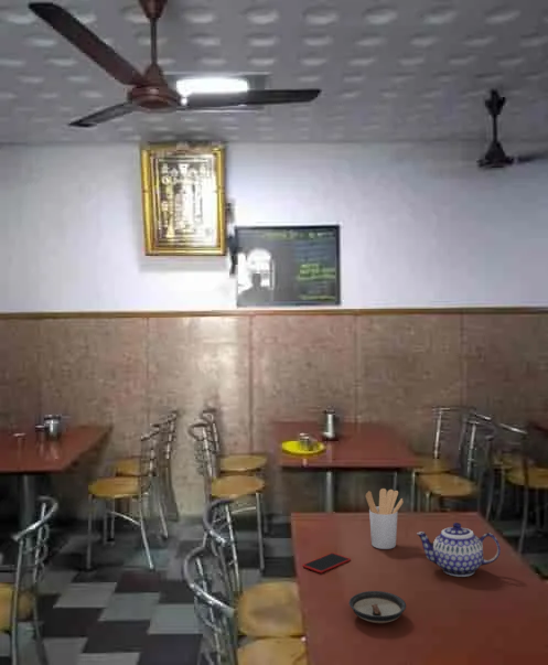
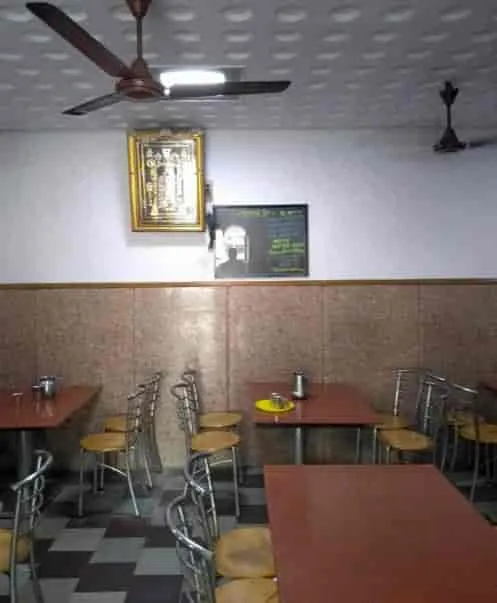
- teapot [416,522,502,578]
- utensil holder [365,487,405,550]
- saucer [348,590,407,624]
- smartphone [301,551,352,575]
